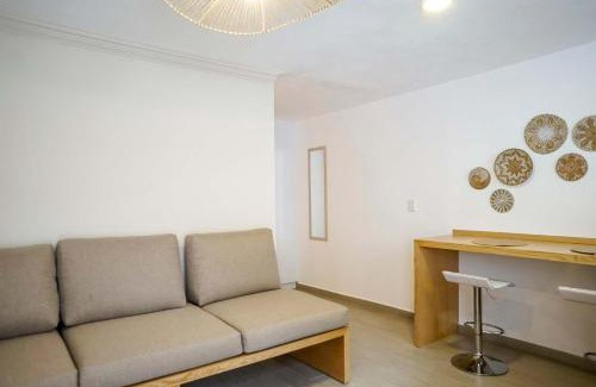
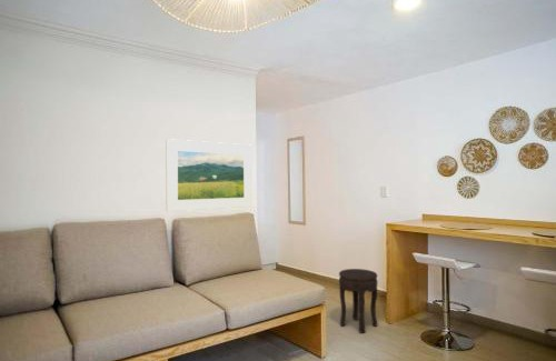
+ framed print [165,138,254,212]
+ side table [338,268,379,334]
